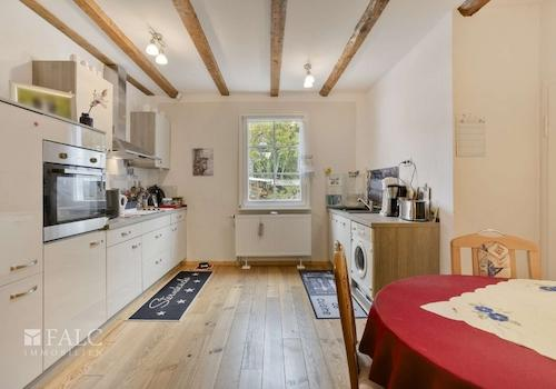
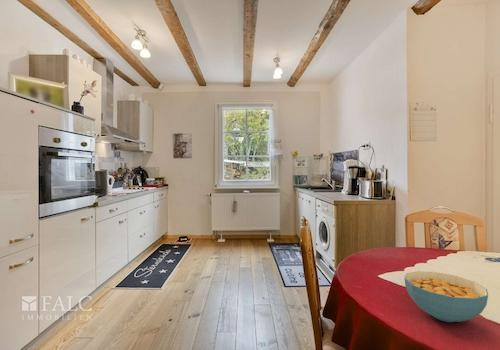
+ cereal bowl [403,270,489,323]
